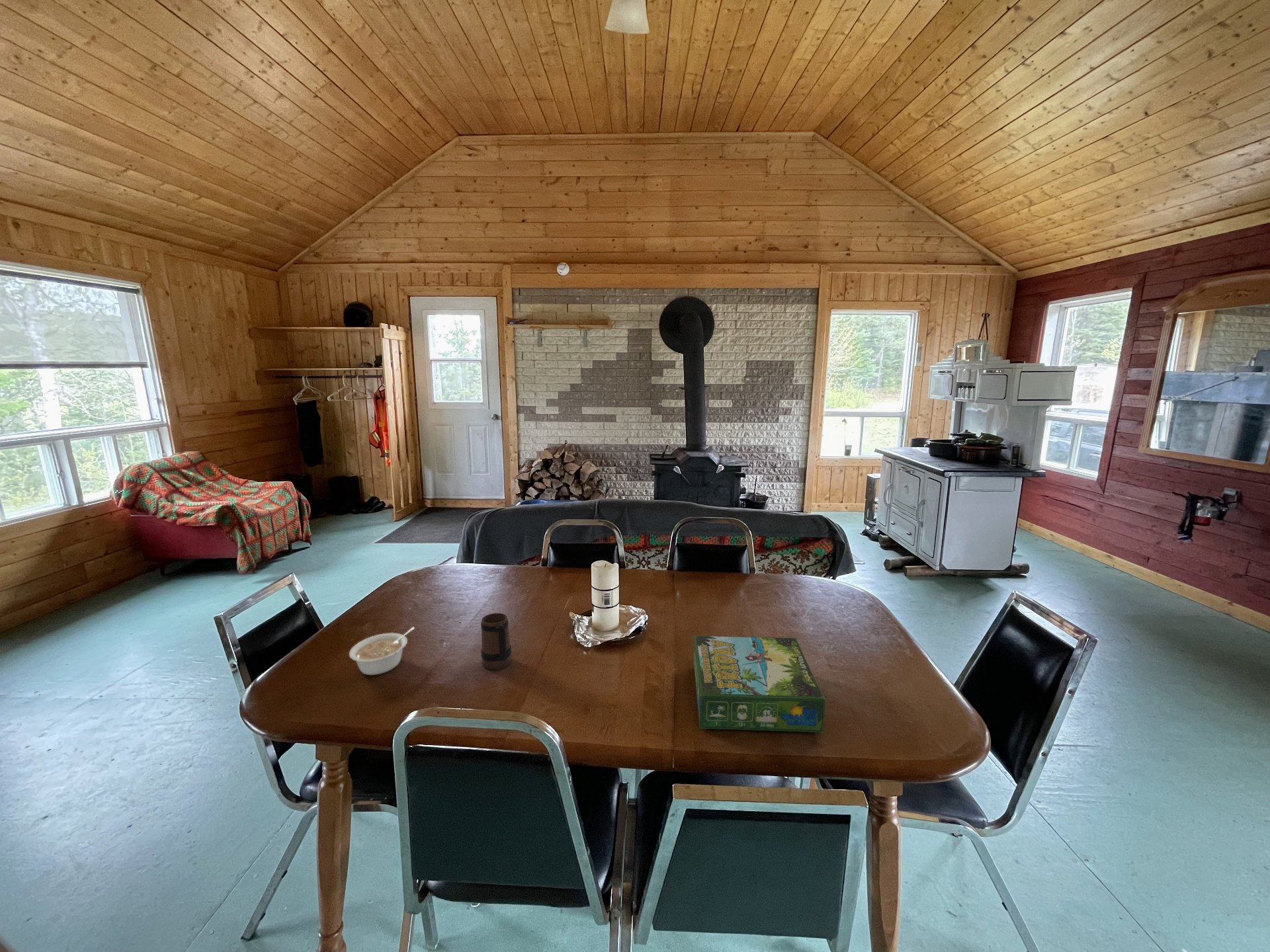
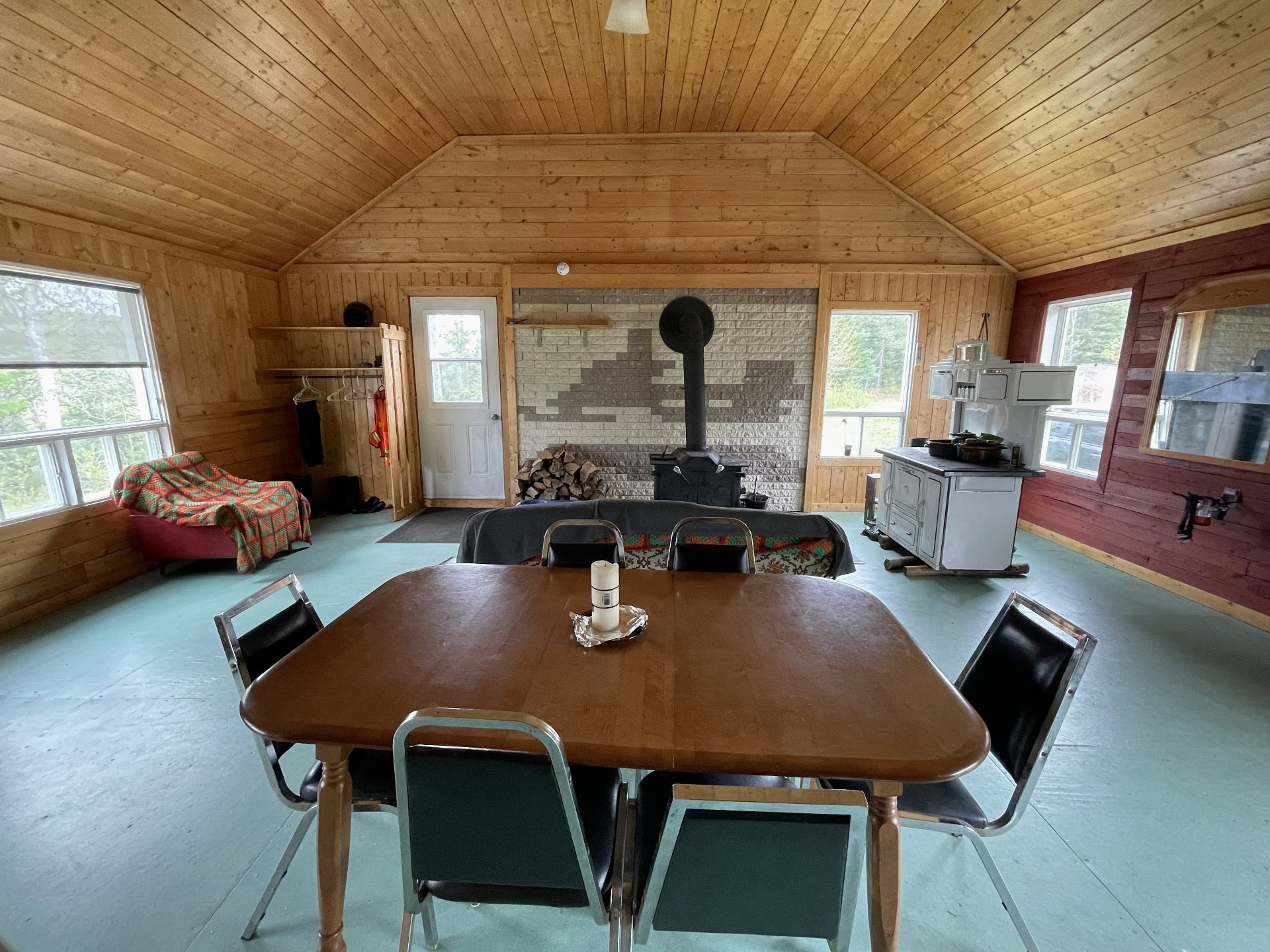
- mug [480,612,512,670]
- legume [349,627,415,676]
- board game [693,635,826,734]
